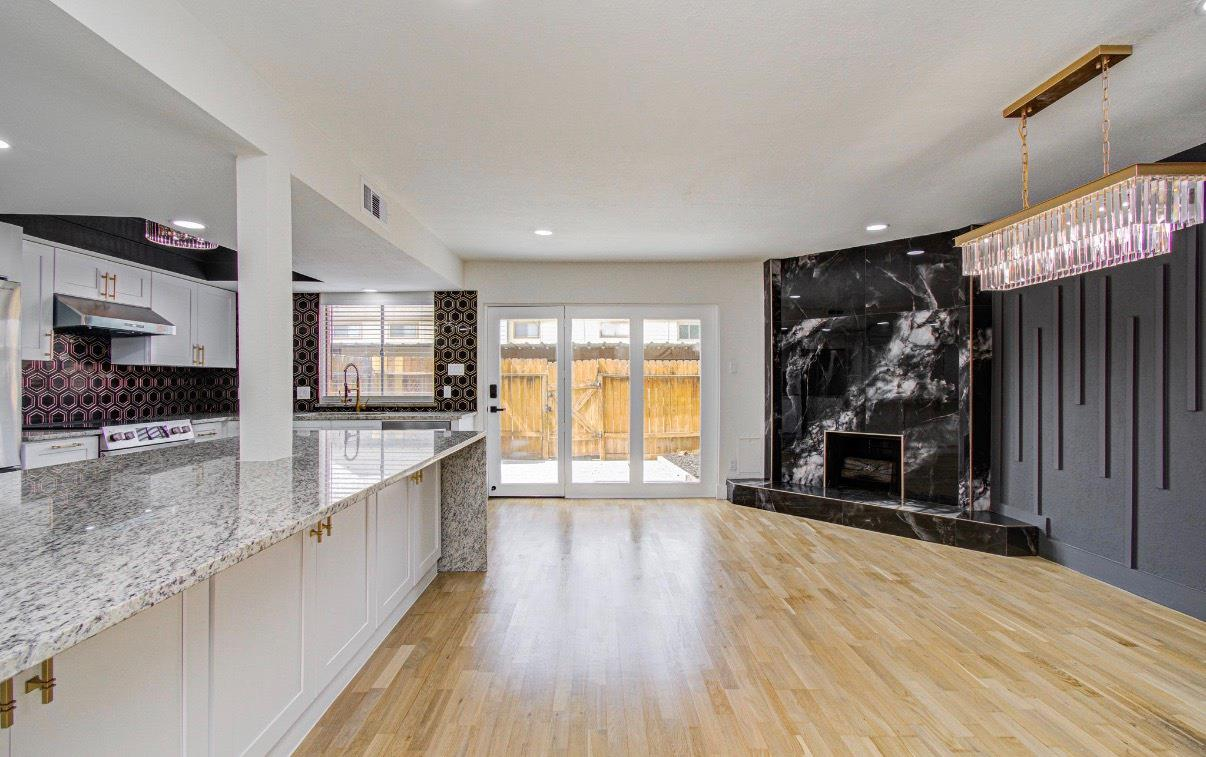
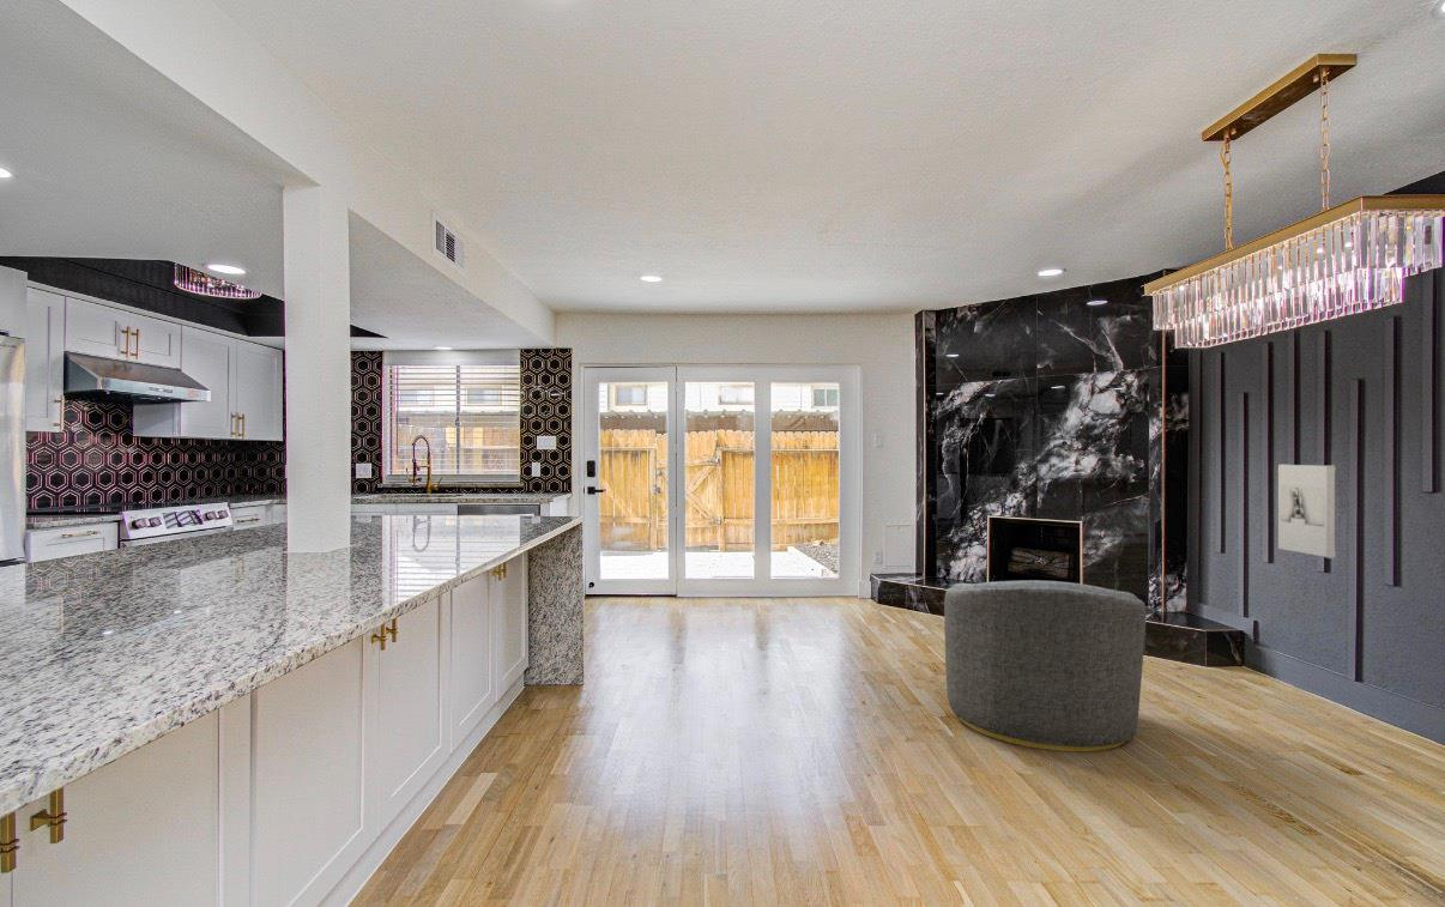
+ armchair [943,580,1148,752]
+ wall sculpture [1277,462,1337,560]
